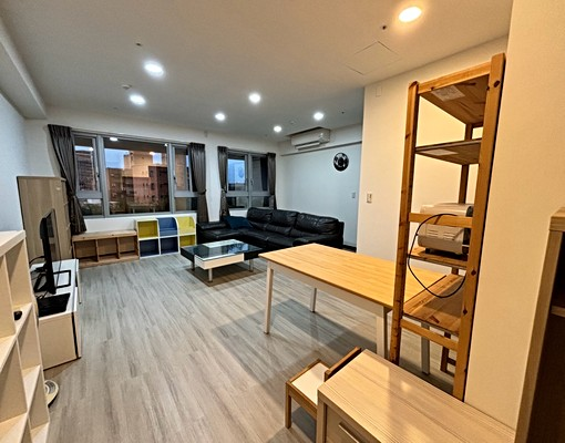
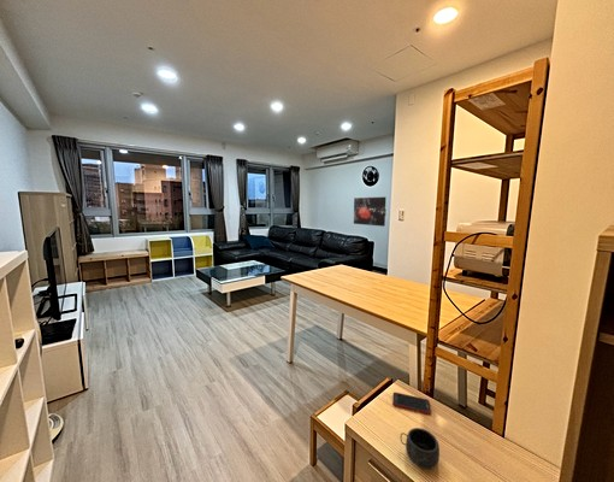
+ cell phone [391,392,432,416]
+ wall art [353,195,388,228]
+ mug [400,427,441,470]
